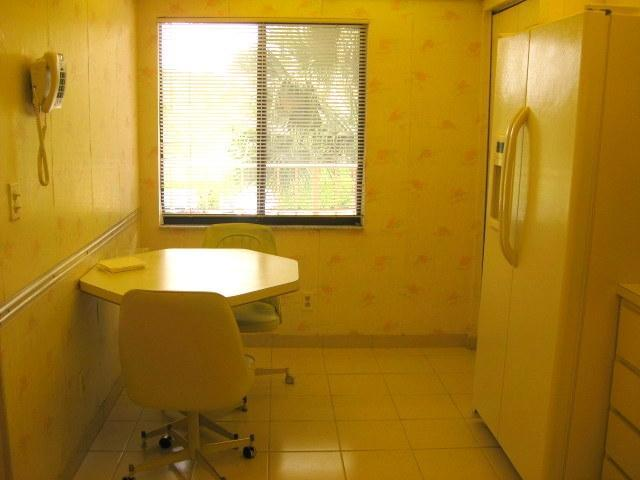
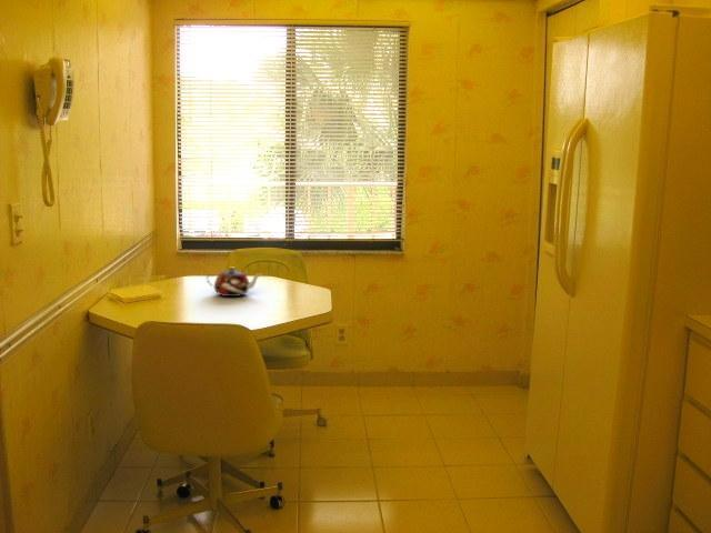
+ teapot [204,266,262,298]
